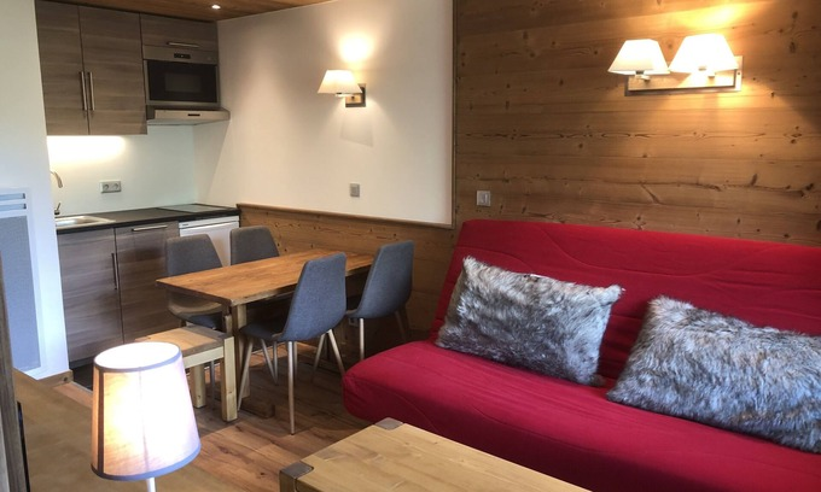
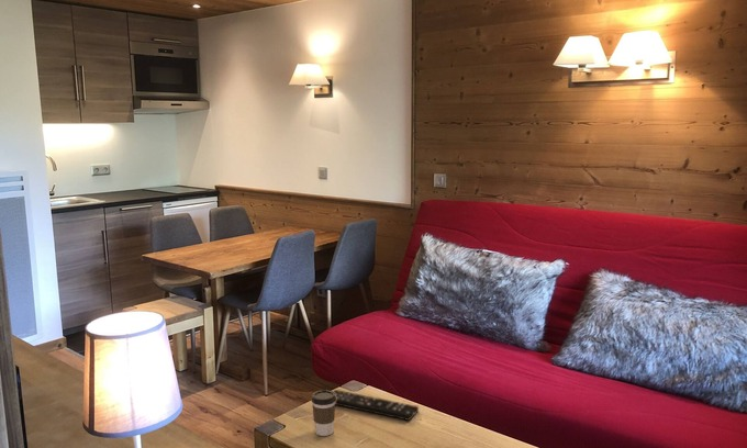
+ remote control [333,389,420,422]
+ coffee cup [311,389,336,437]
